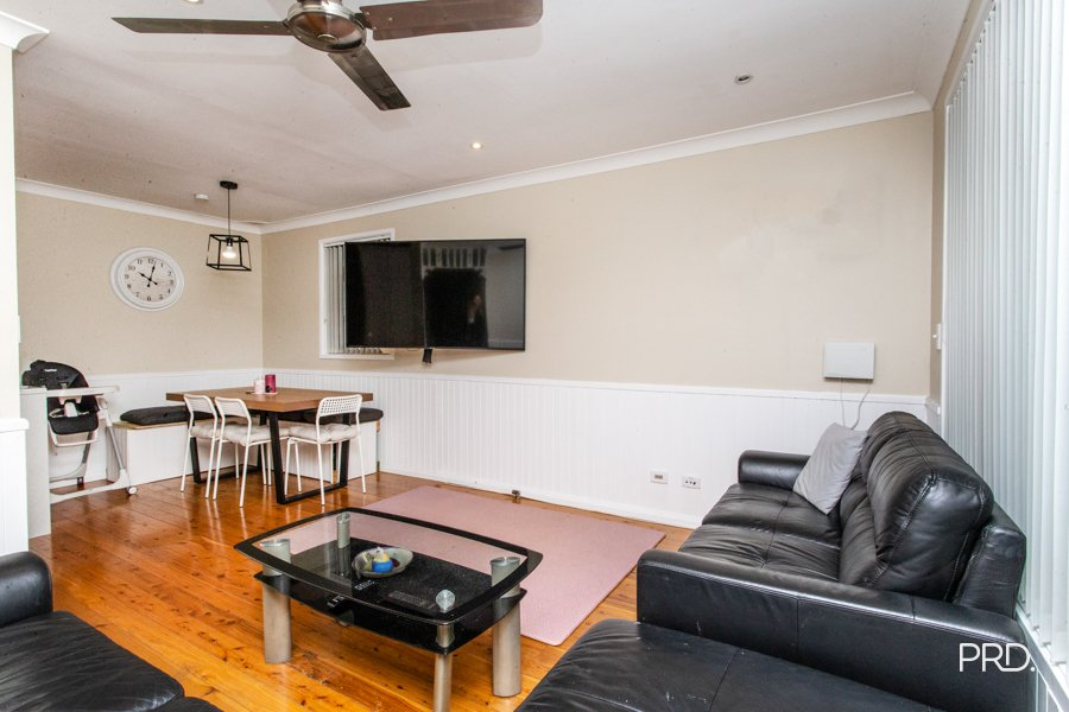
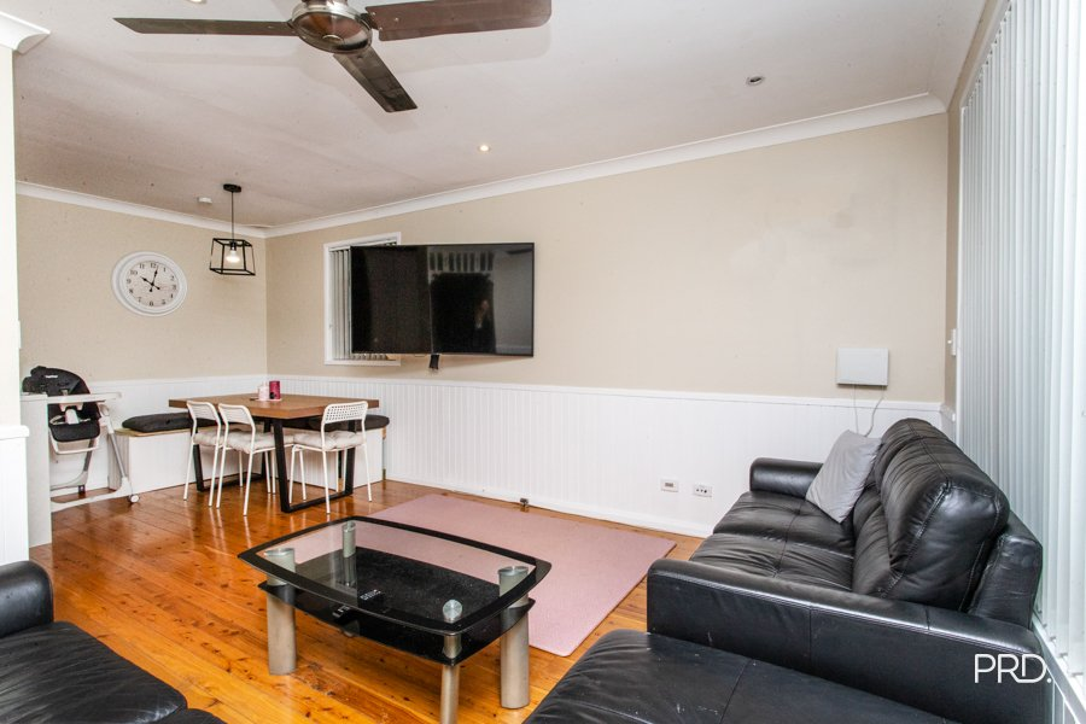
- remote control [382,590,442,618]
- decorative bowl [350,546,415,580]
